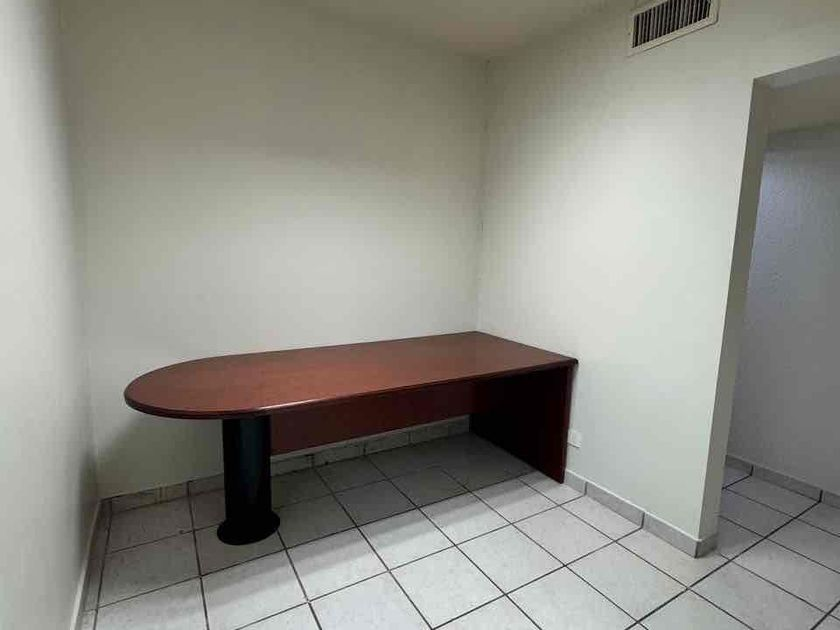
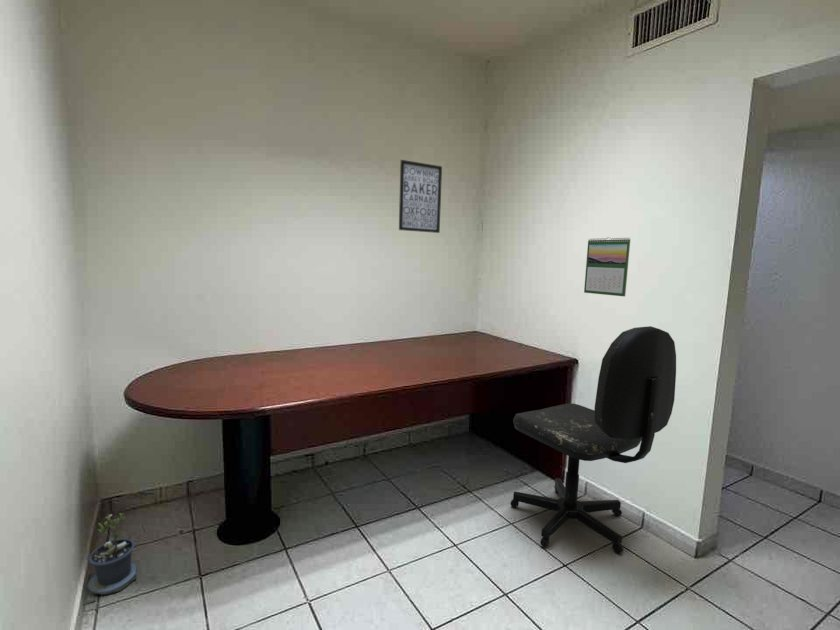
+ office chair [510,325,677,555]
+ potted plant [82,512,138,606]
+ wall art [398,159,443,234]
+ calendar [583,236,631,297]
